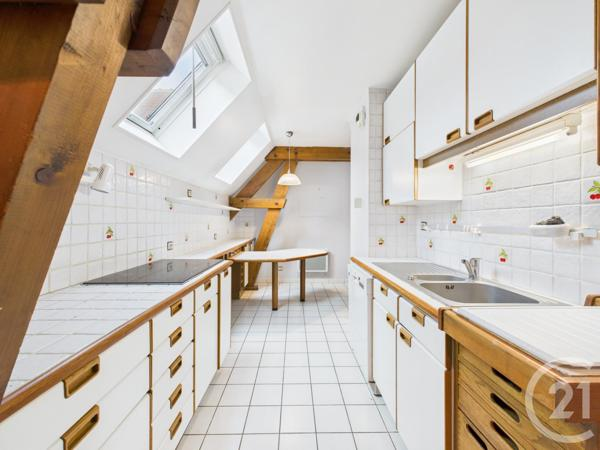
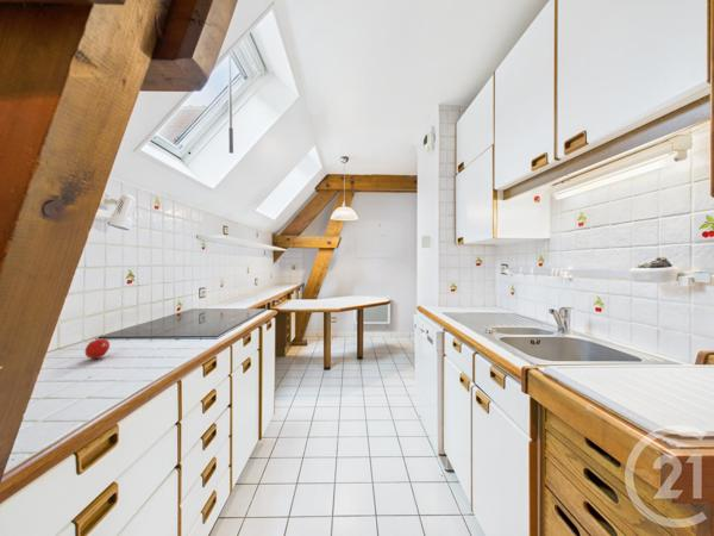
+ fruit [84,336,111,360]
